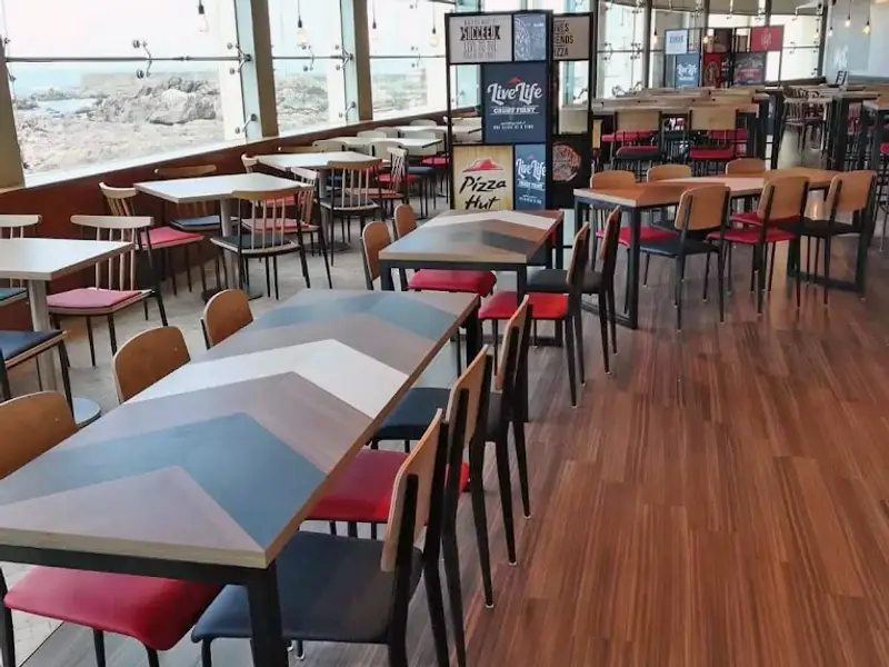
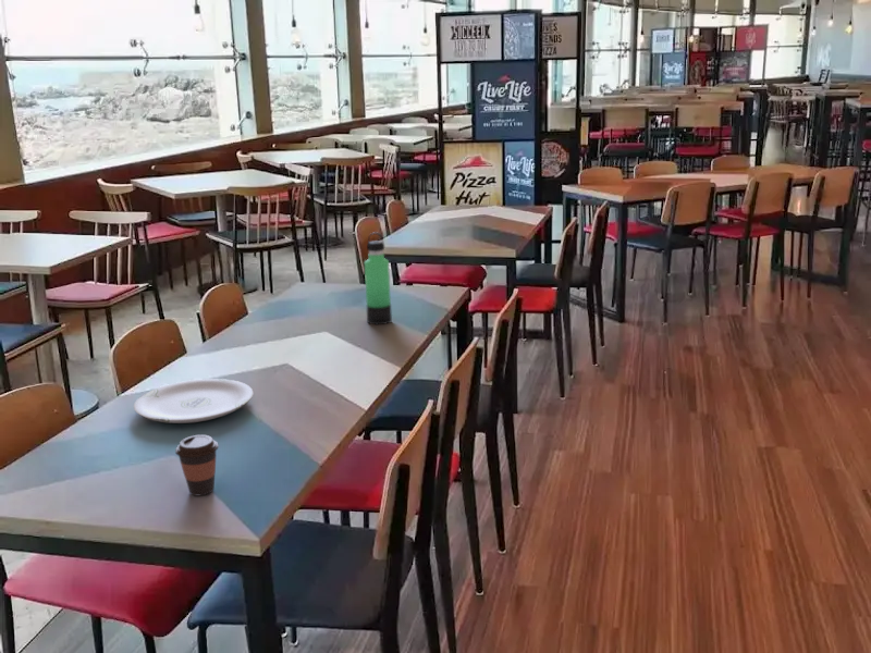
+ coffee cup [174,434,220,496]
+ thermos bottle [364,231,393,325]
+ plate [133,378,254,424]
